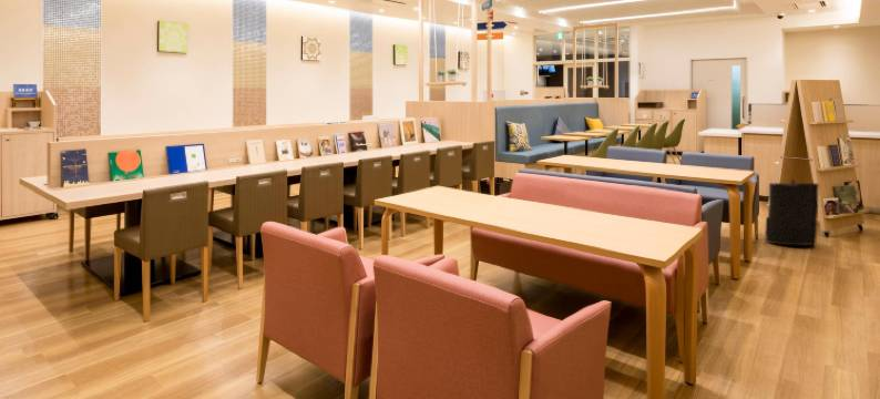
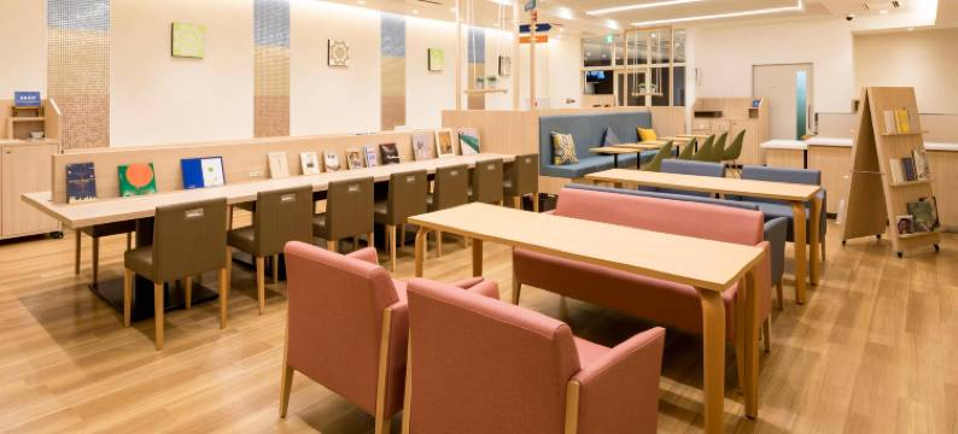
- trash can [764,177,820,246]
